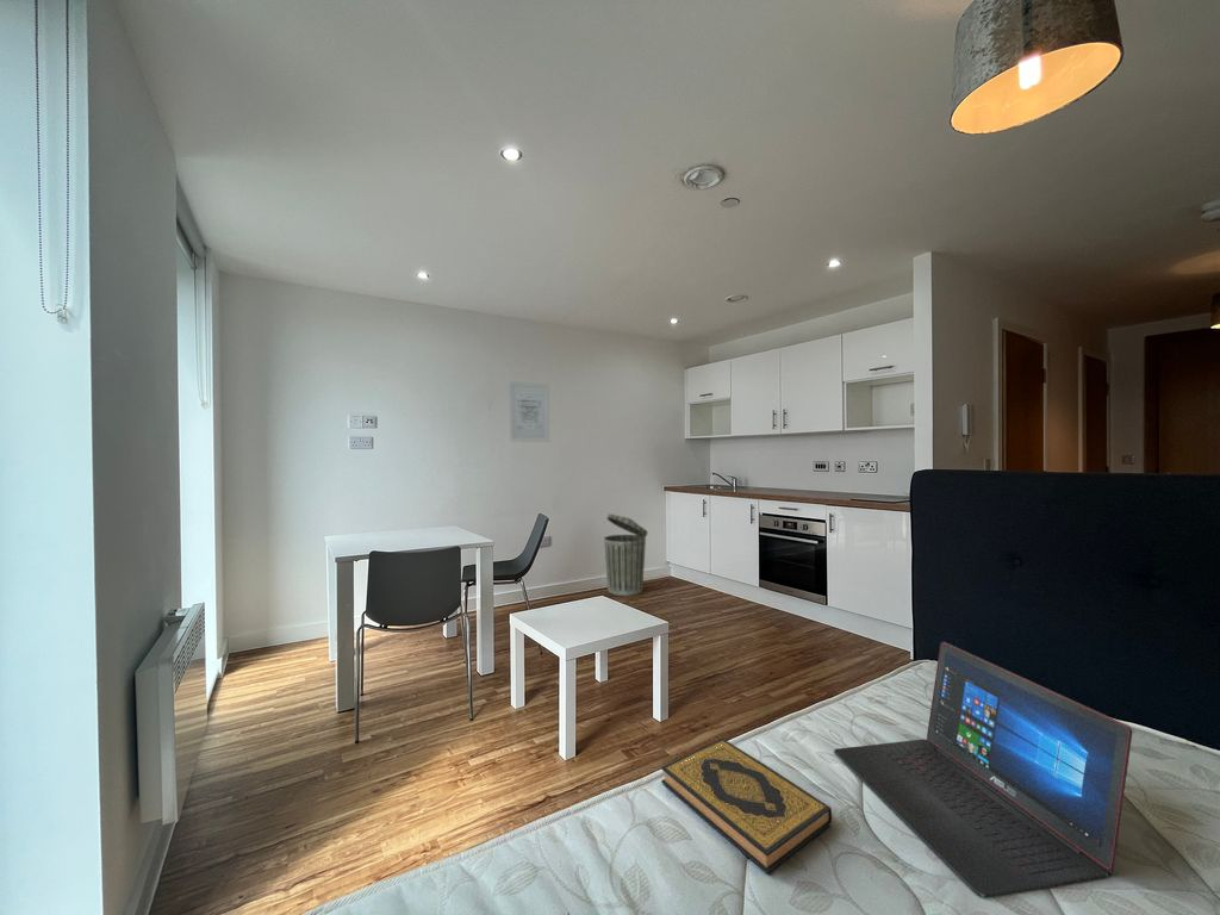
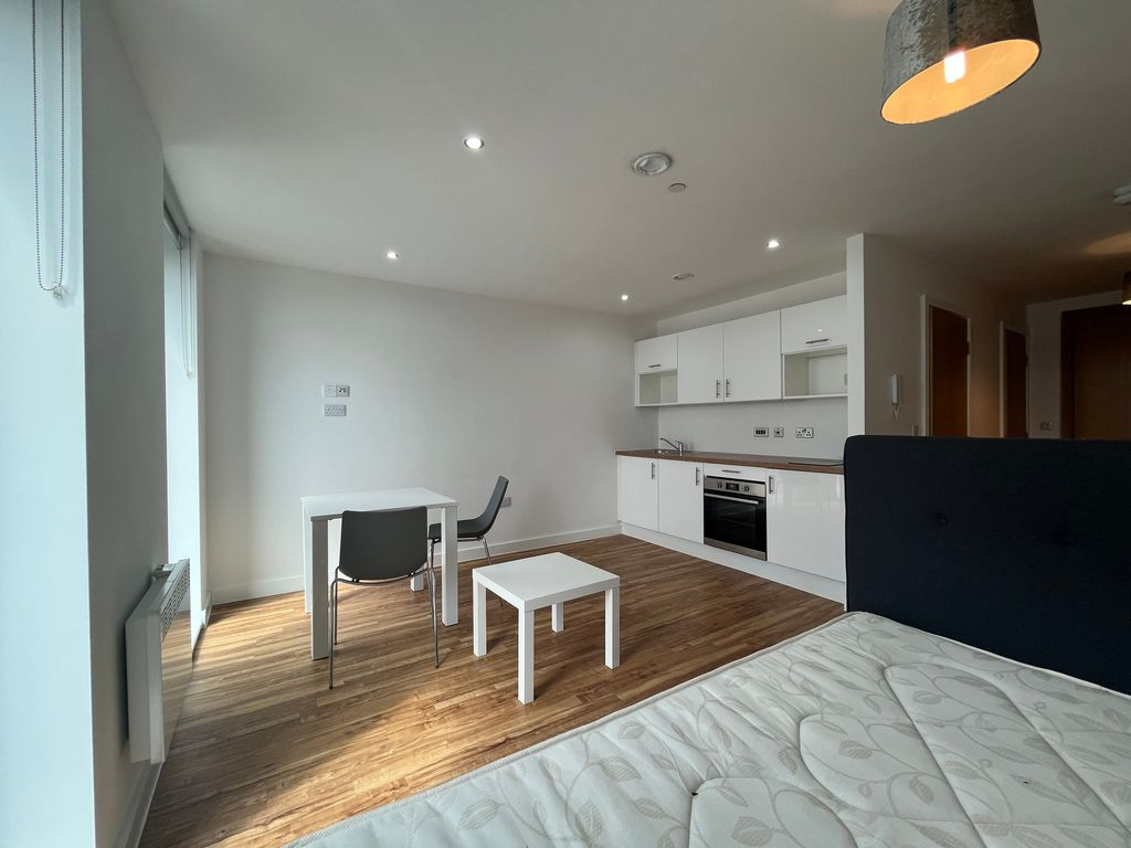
- wall art [508,380,550,443]
- hardback book [660,737,833,874]
- trash can [603,512,649,597]
- laptop [833,641,1133,898]
